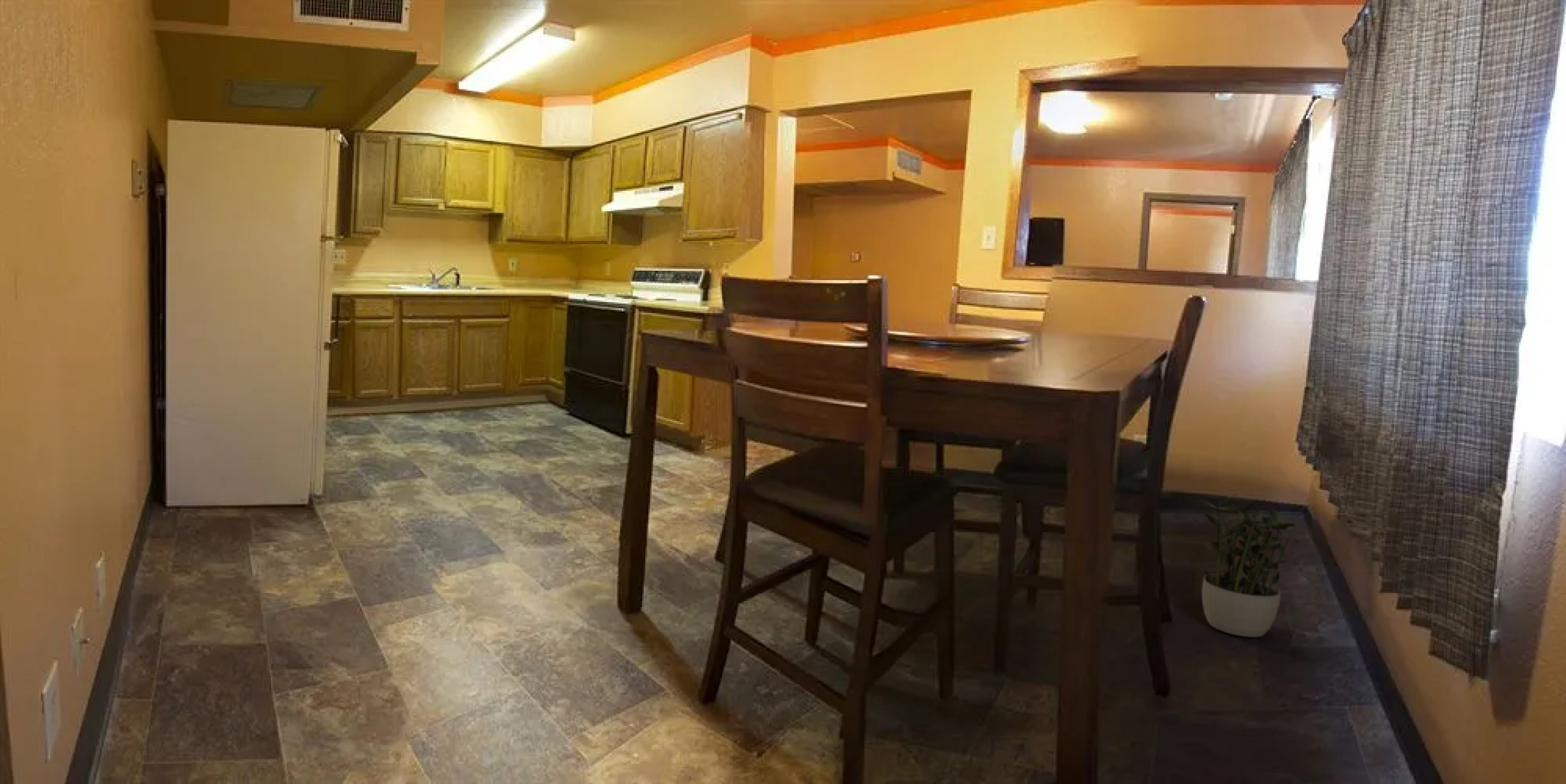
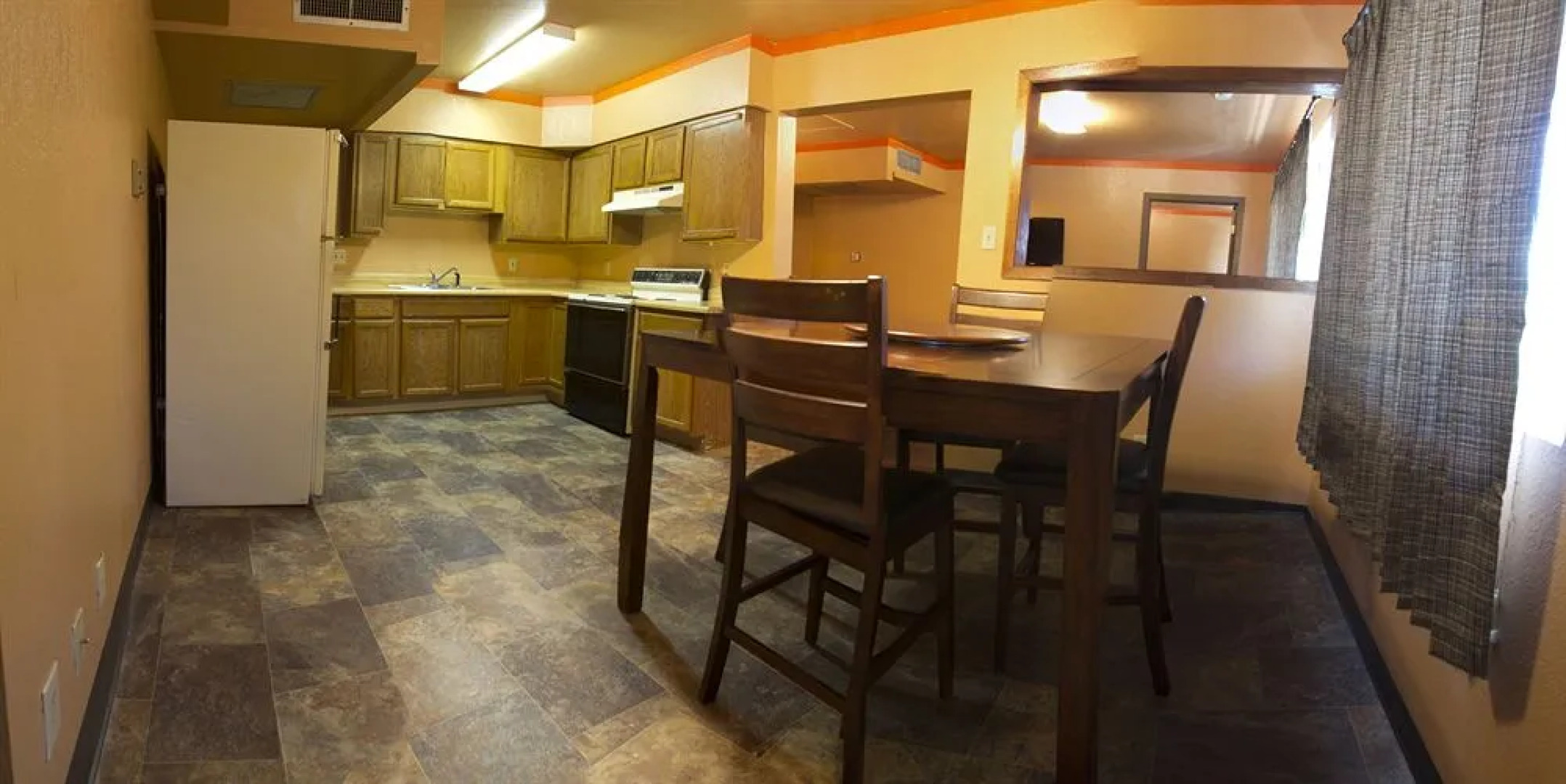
- potted plant [1198,492,1308,638]
